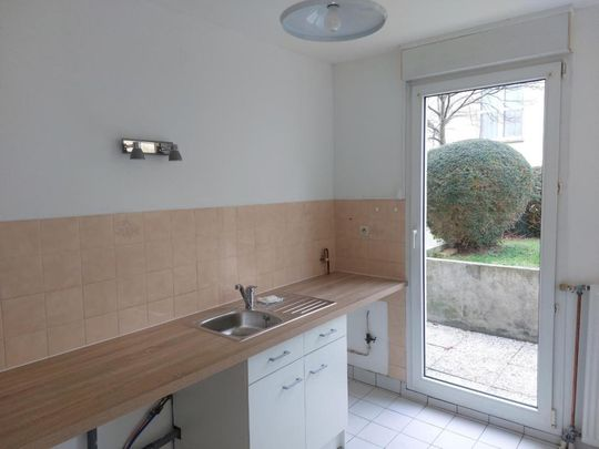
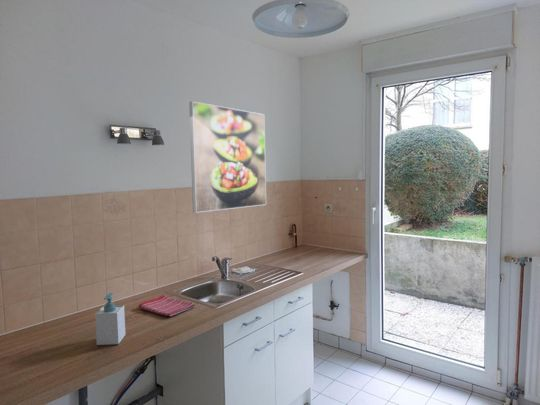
+ dish towel [138,294,196,317]
+ soap bottle [94,292,126,346]
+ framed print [188,100,267,214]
